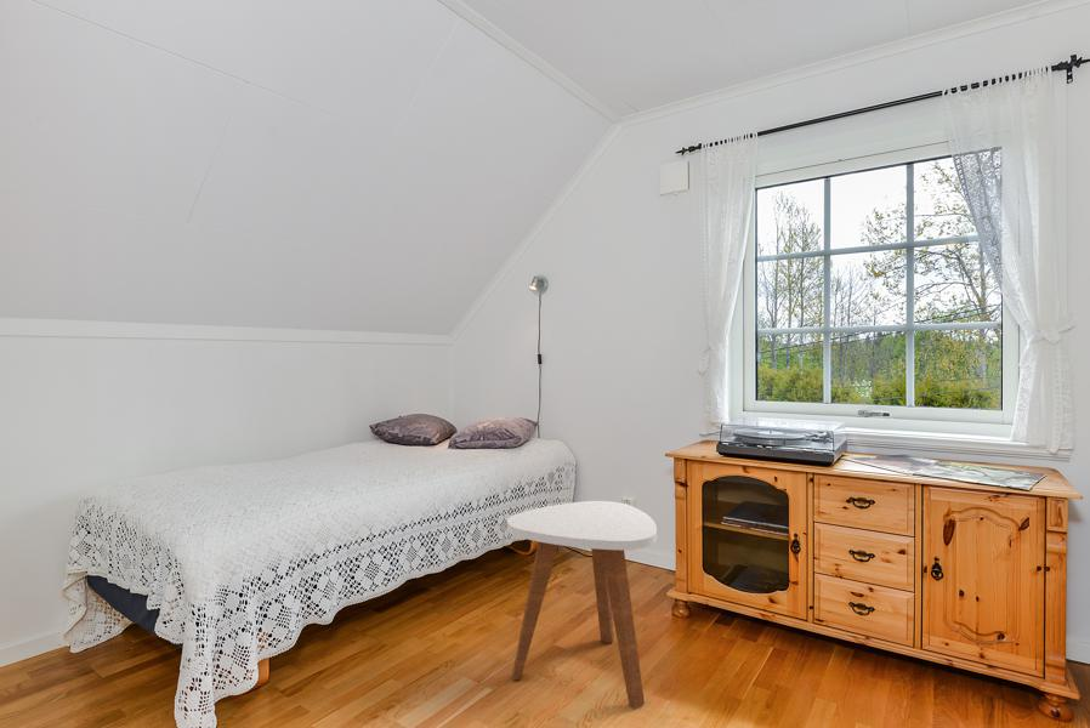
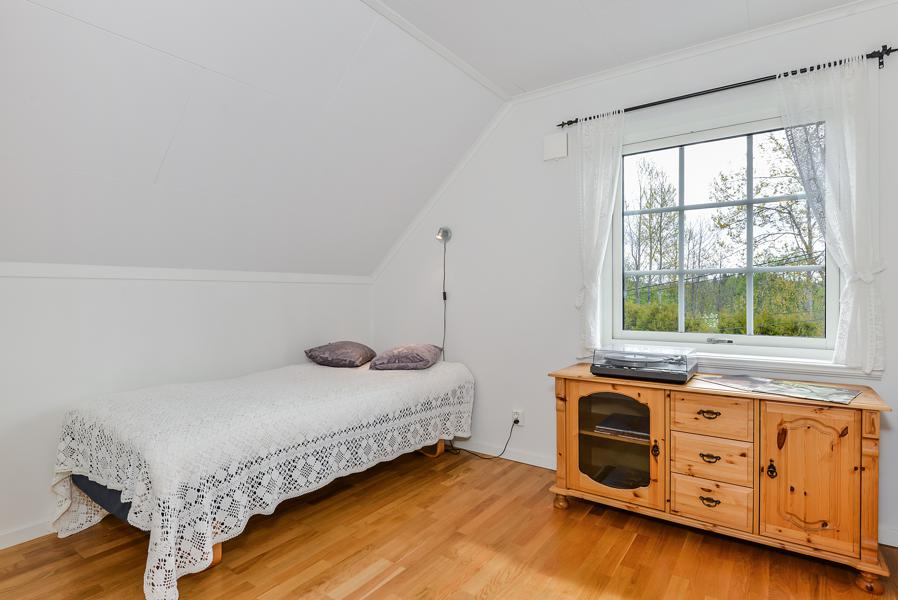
- side table [506,500,658,710]
